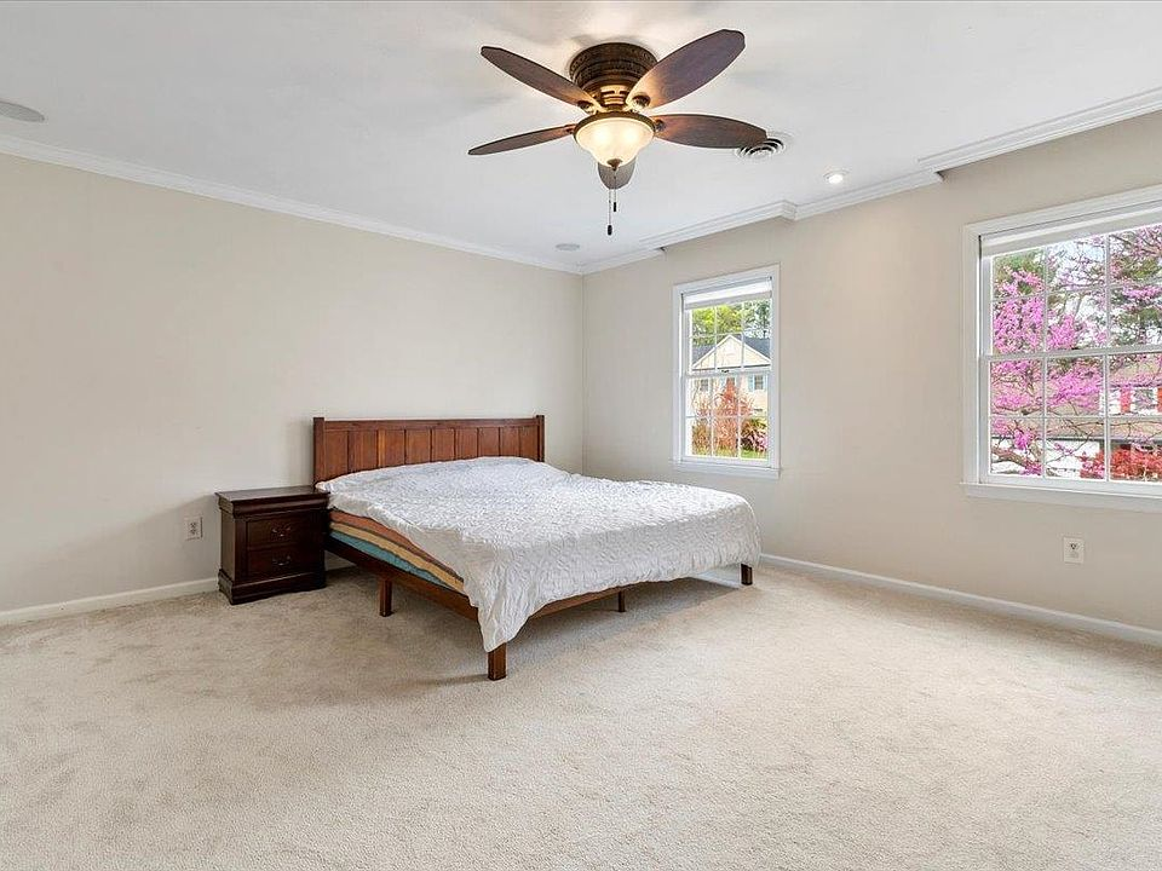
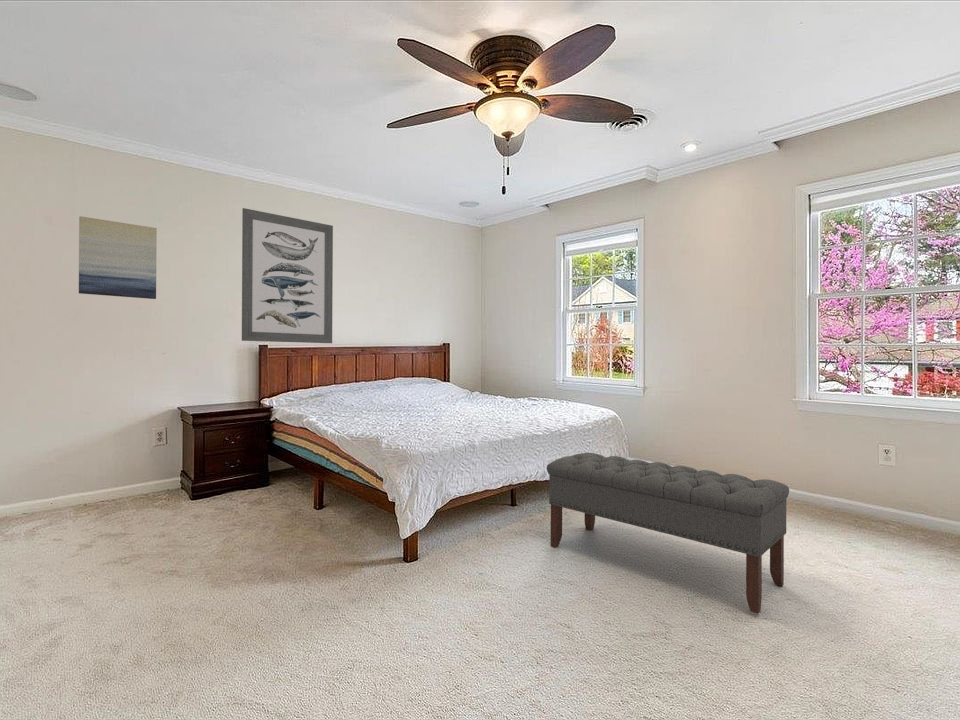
+ wall art [241,207,334,344]
+ wall art [78,215,158,300]
+ bench [546,452,790,615]
